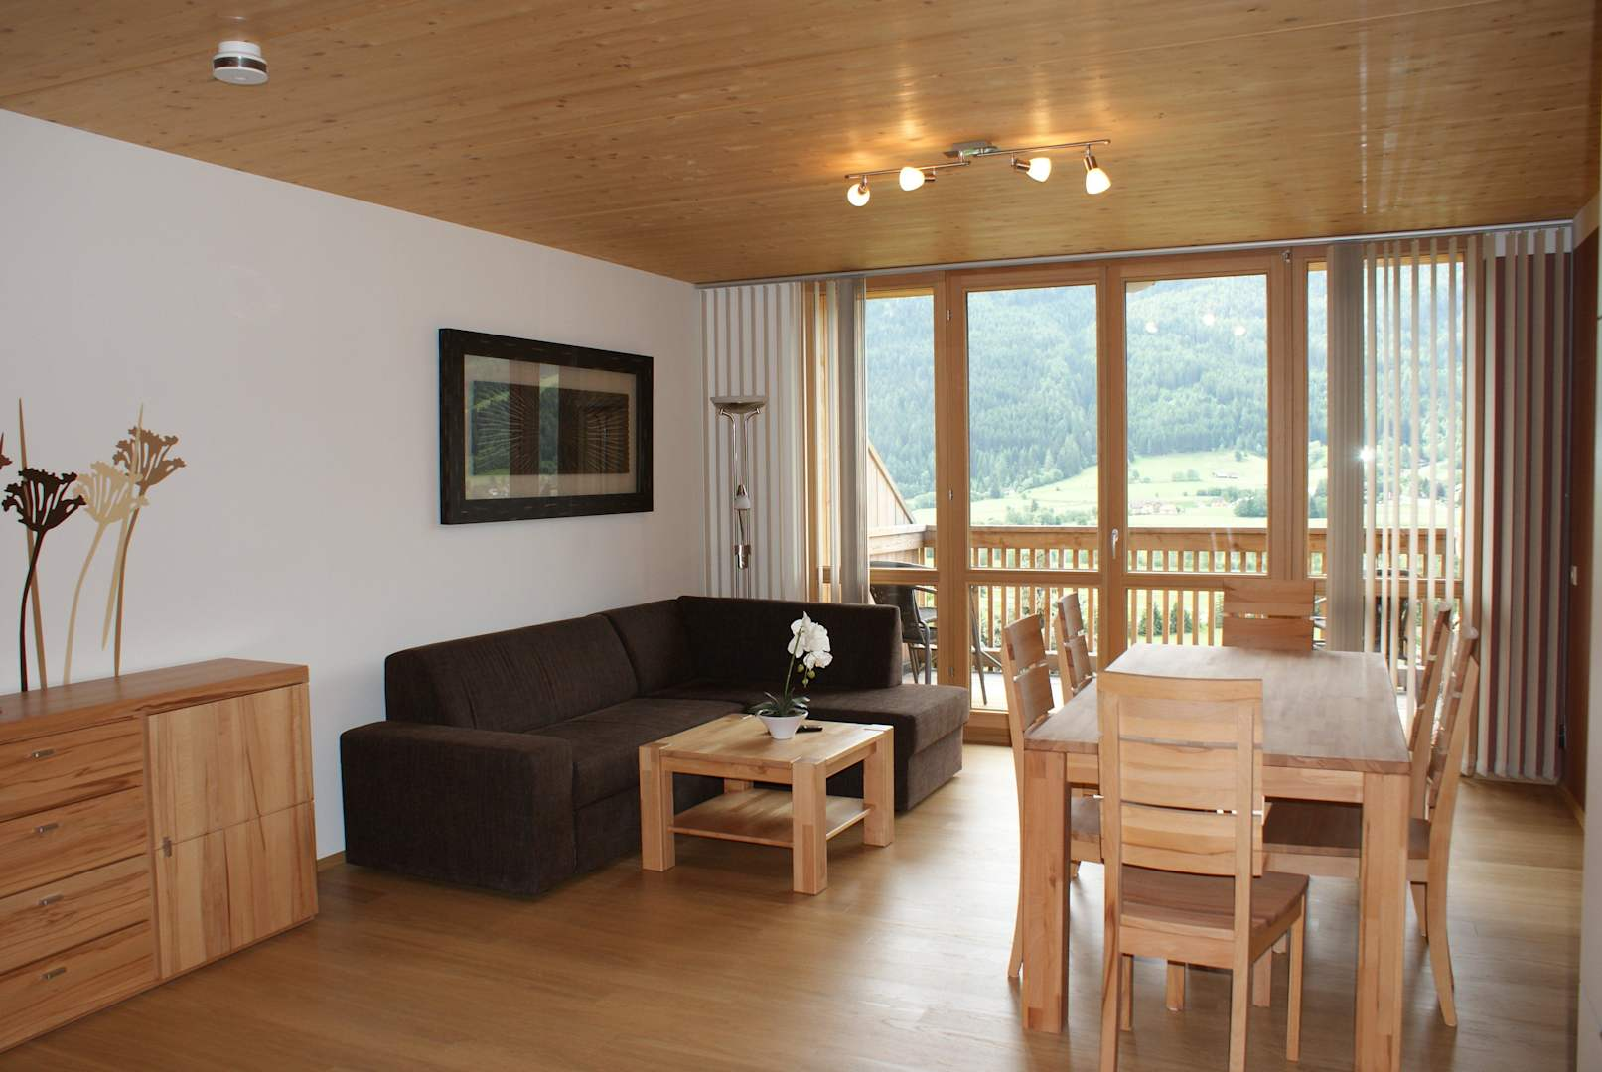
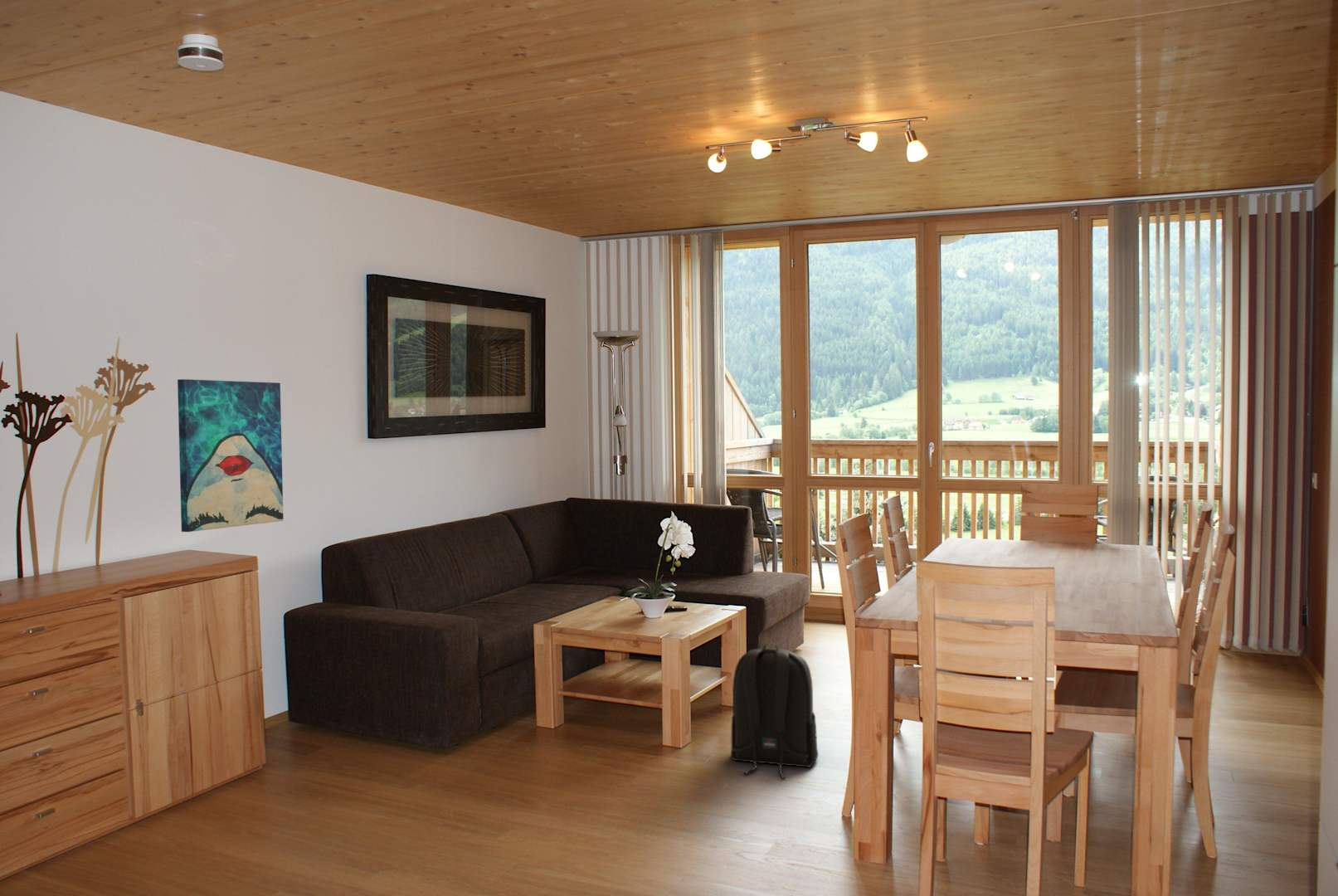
+ wall art [177,378,285,533]
+ backpack [730,642,820,779]
